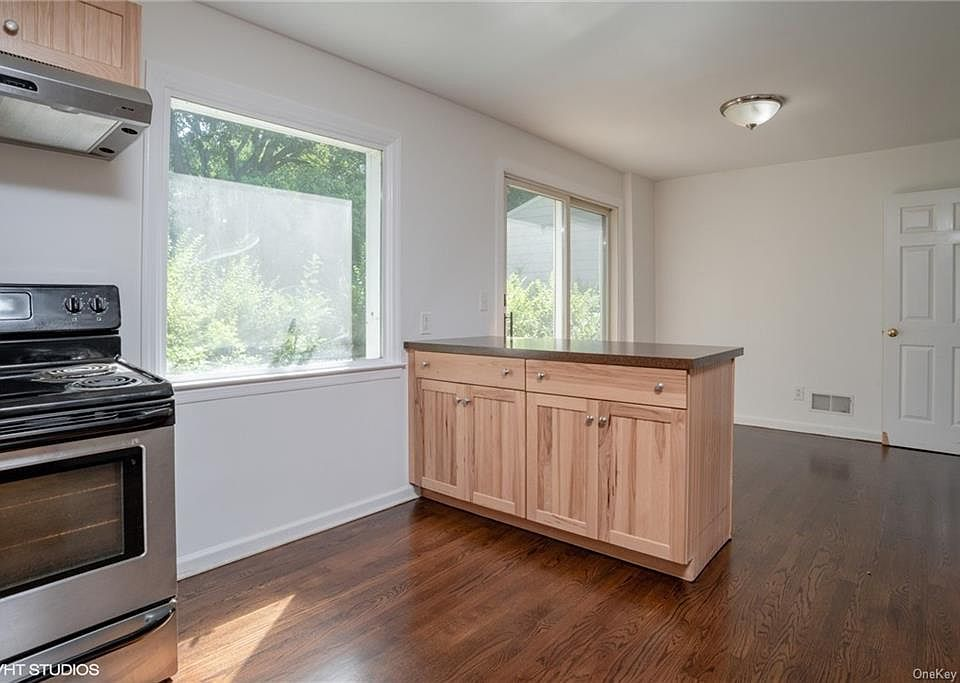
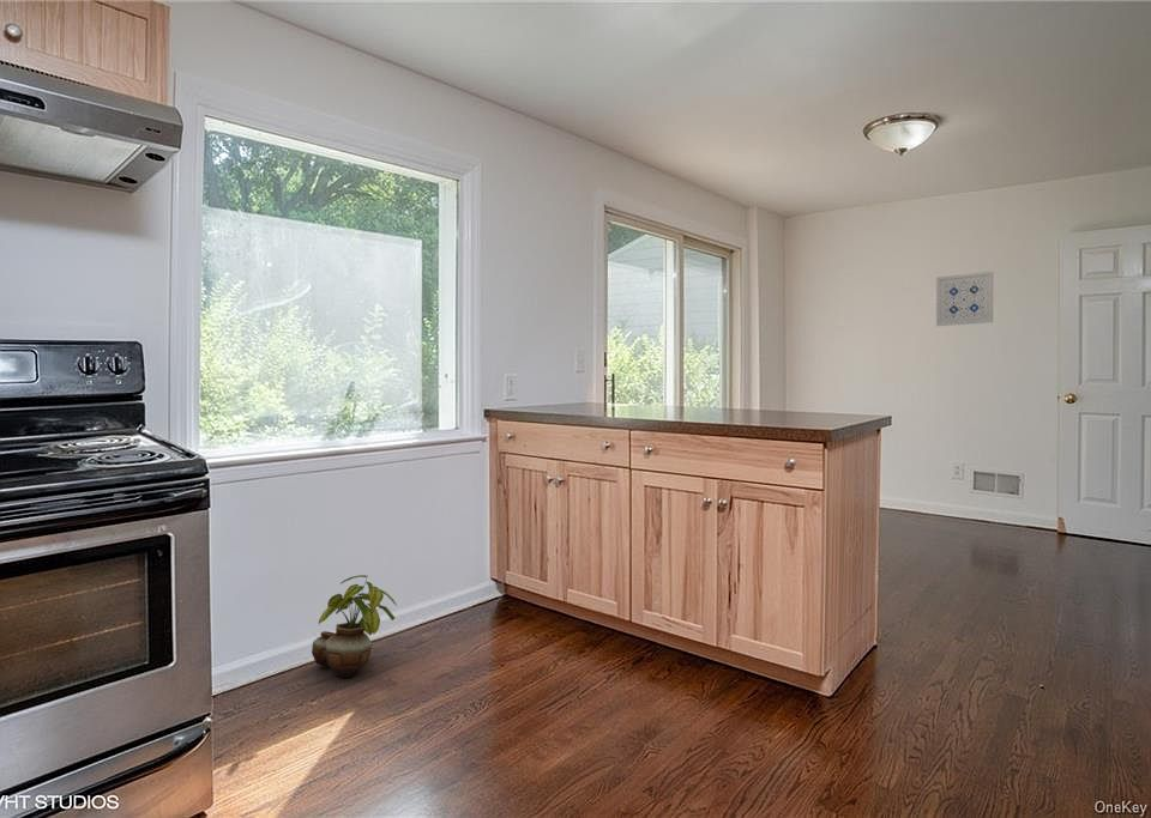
+ wall art [935,271,994,327]
+ potted plant [311,574,398,678]
